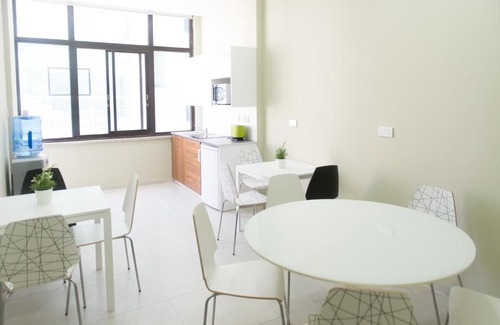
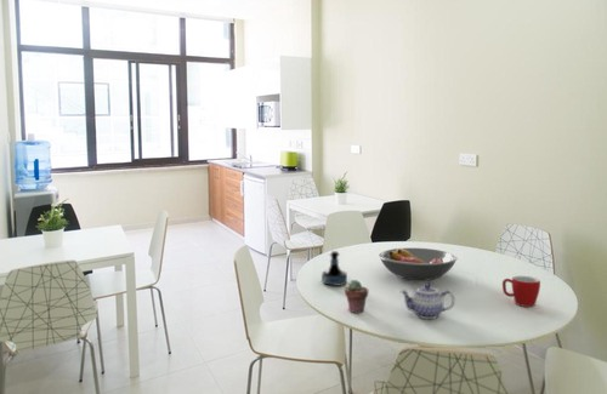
+ potted succulent [344,279,369,314]
+ mug [501,275,541,308]
+ fruit bowl [378,247,459,281]
+ tequila bottle [320,250,348,287]
+ teapot [399,282,455,320]
